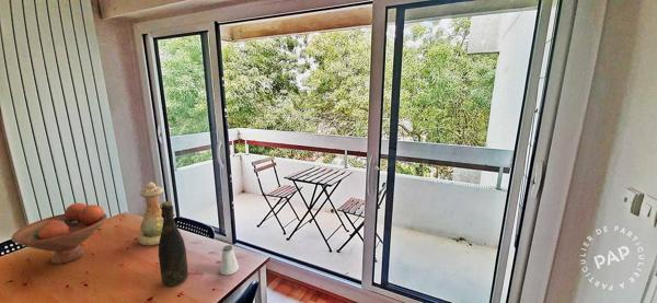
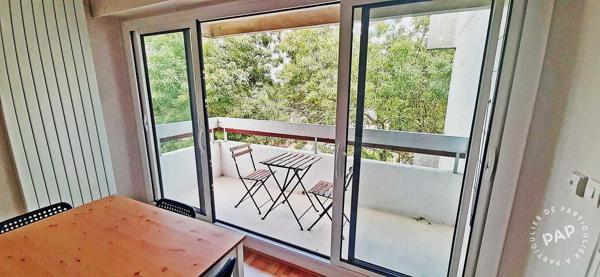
- bottle [158,200,189,288]
- vase [138,180,164,246]
- saltshaker [219,244,240,276]
- fruit bowl [11,202,108,265]
